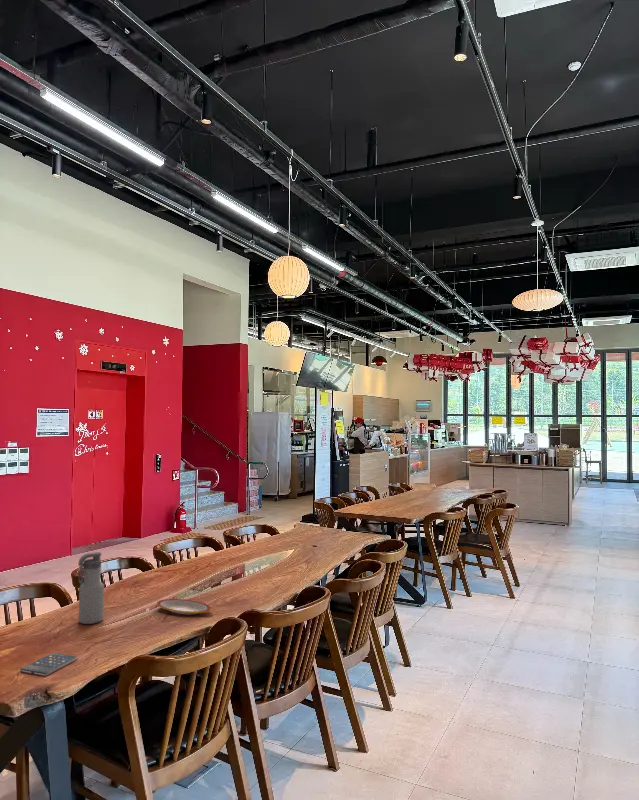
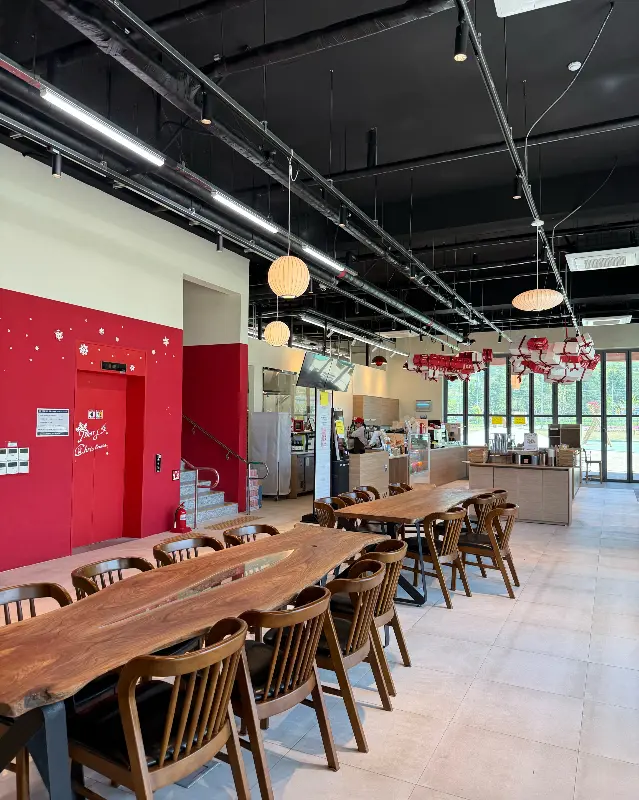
- smartphone [19,652,79,677]
- water bottle [77,551,105,625]
- plate [156,598,212,616]
